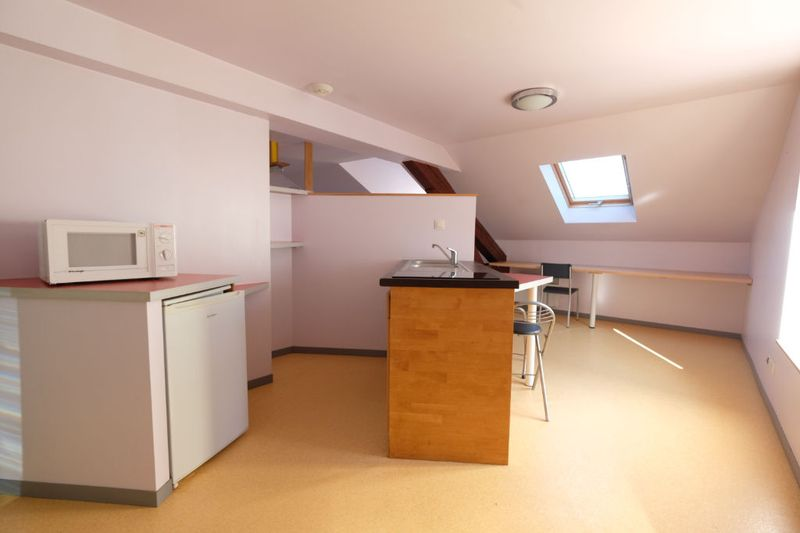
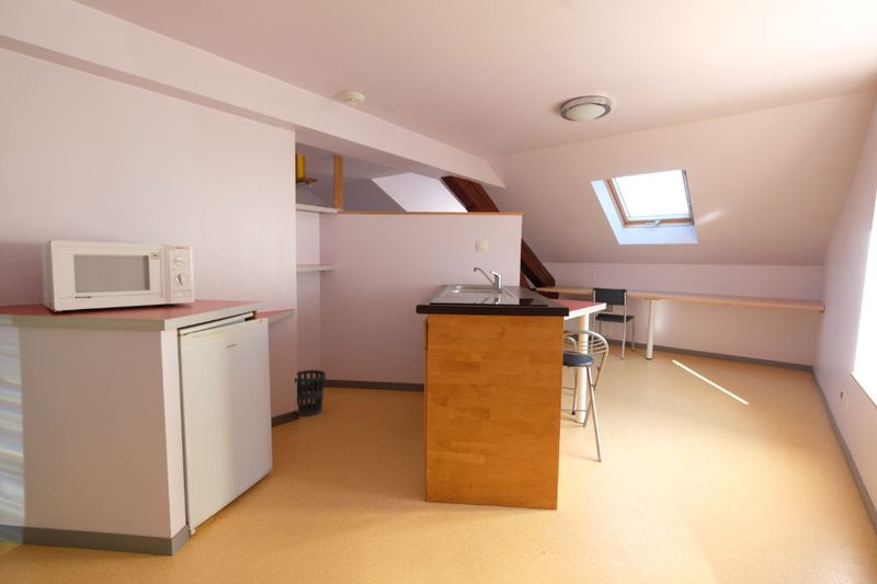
+ wastebasket [294,369,327,417]
